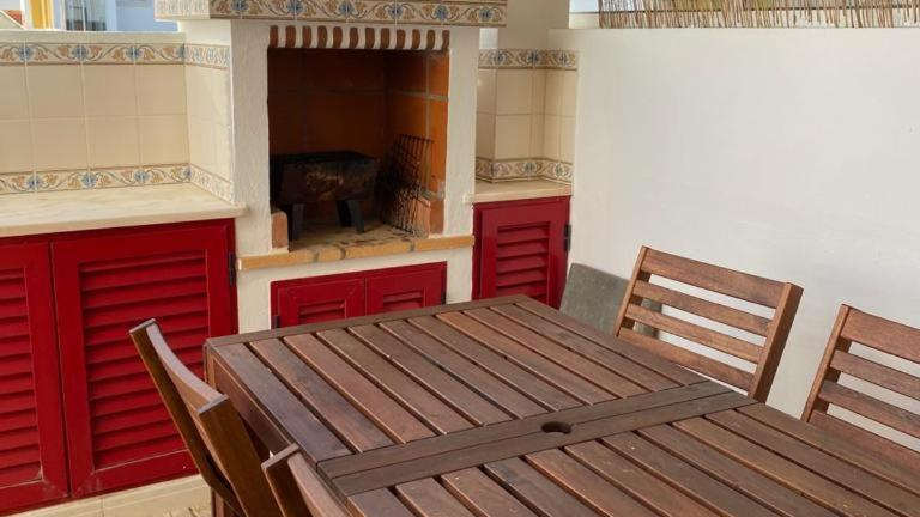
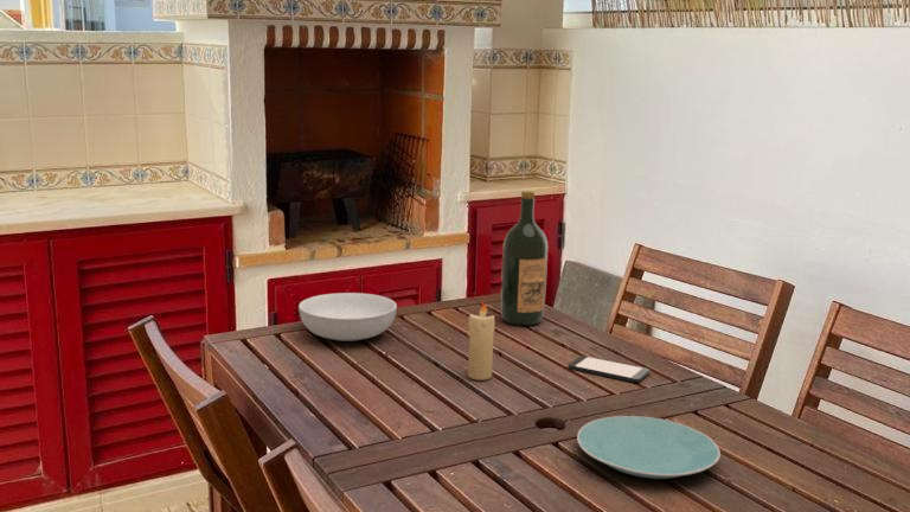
+ smartphone [566,354,651,383]
+ serving bowl [297,292,398,343]
+ candle [467,301,495,382]
+ wine bottle [500,190,549,327]
+ plate [576,415,722,480]
